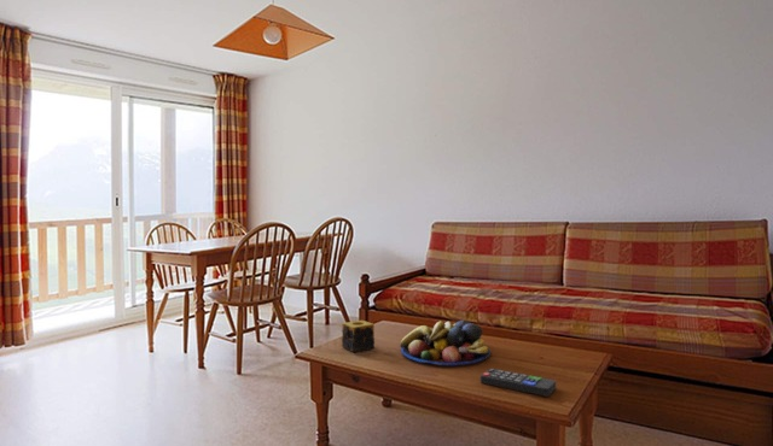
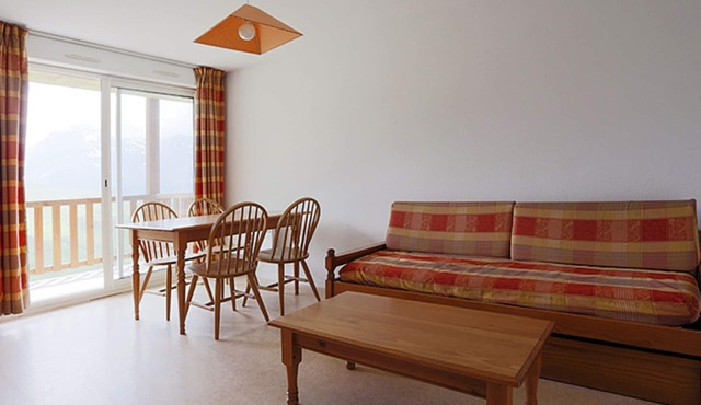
- candle [341,319,376,353]
- remote control [480,368,557,398]
- fruit bowl [399,319,492,366]
